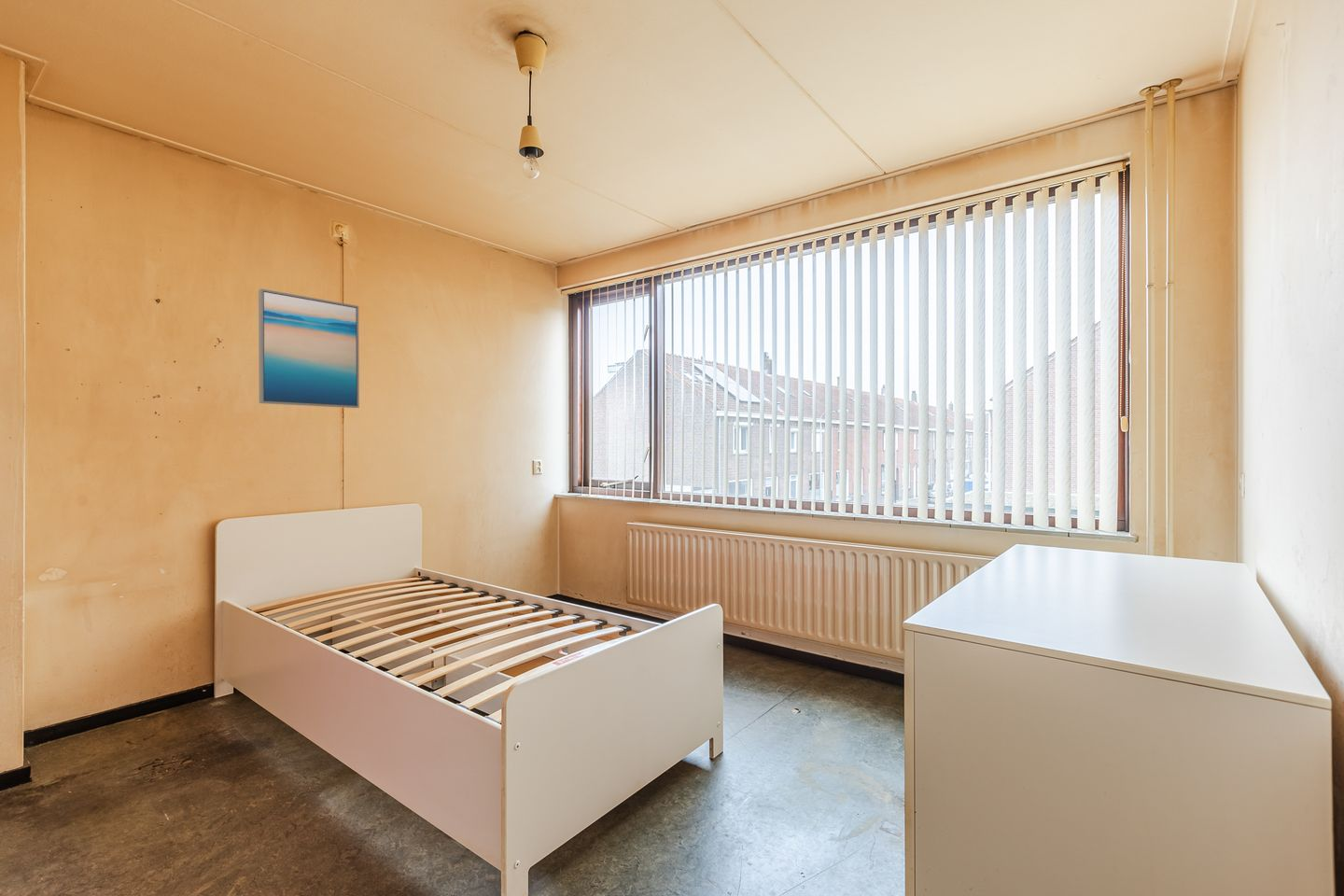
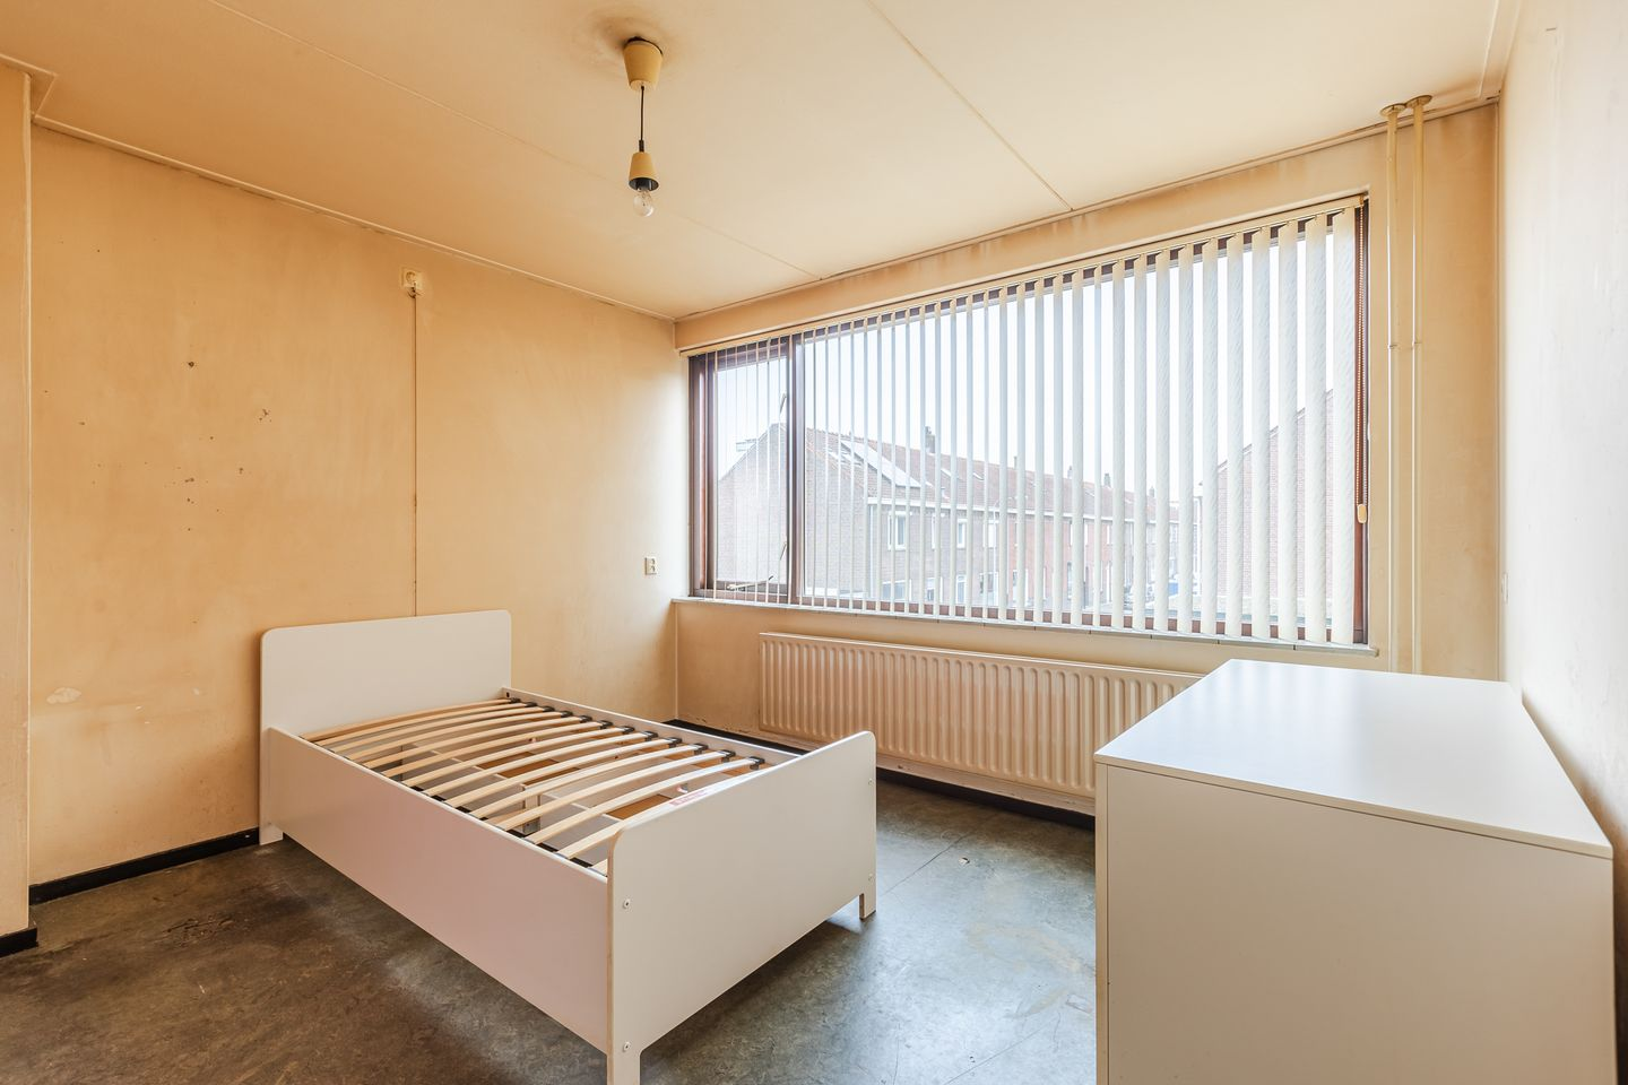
- wall art [258,287,360,409]
